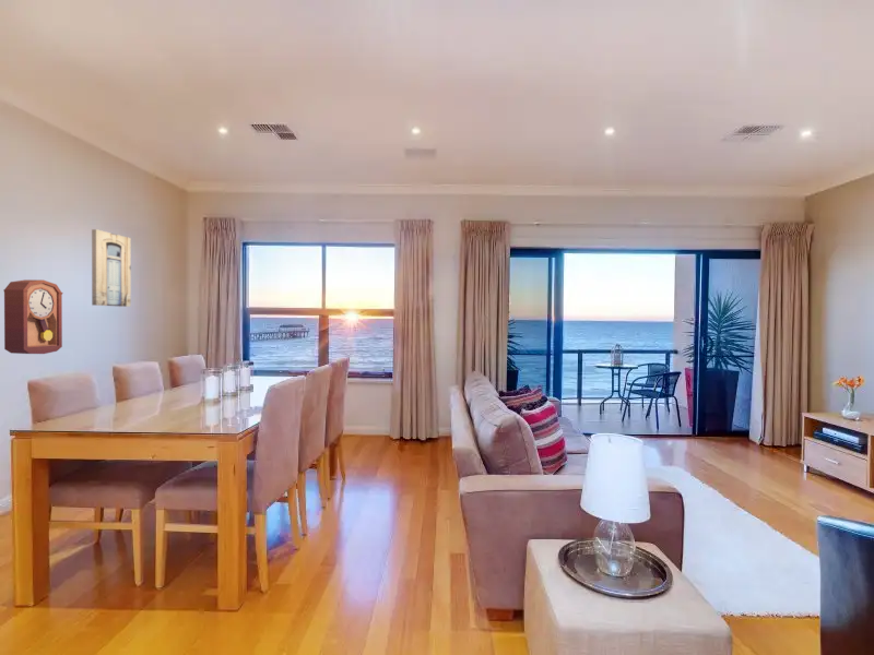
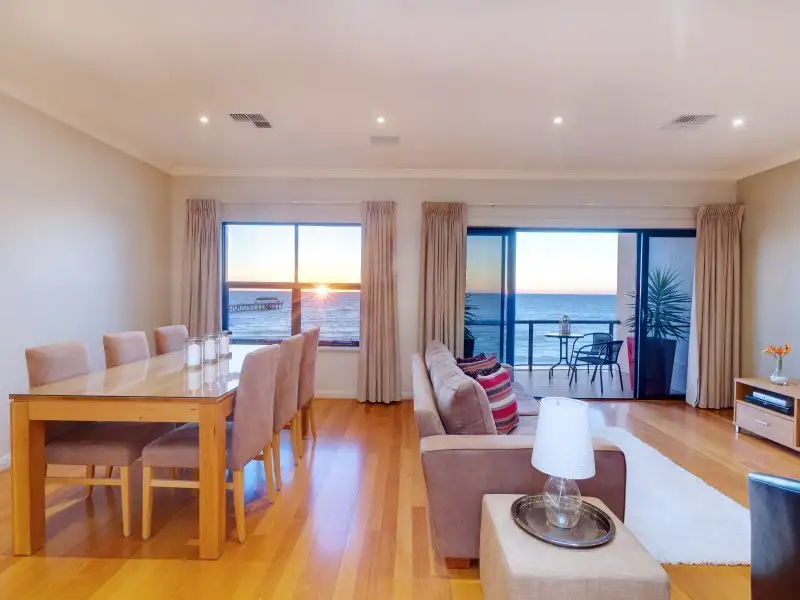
- pendulum clock [2,278,64,355]
- wall art [91,228,132,308]
